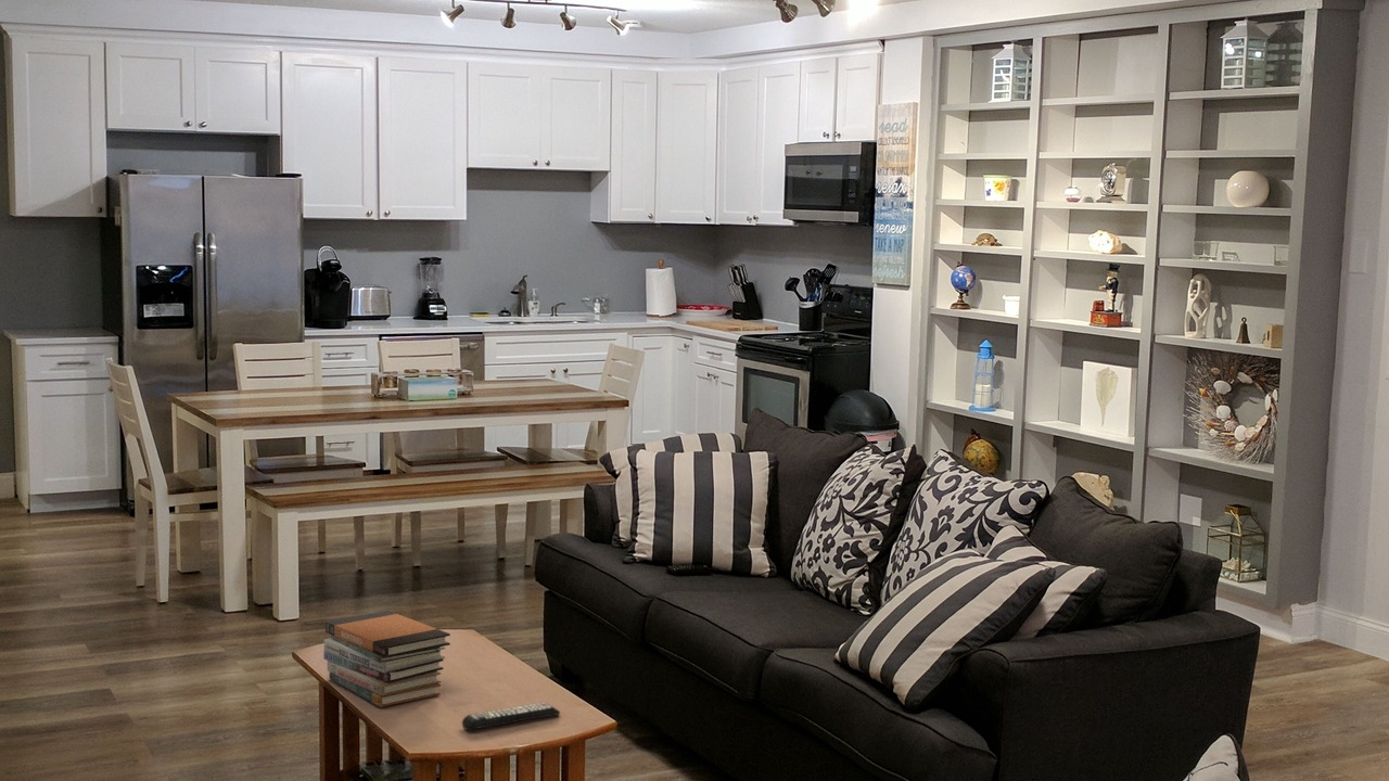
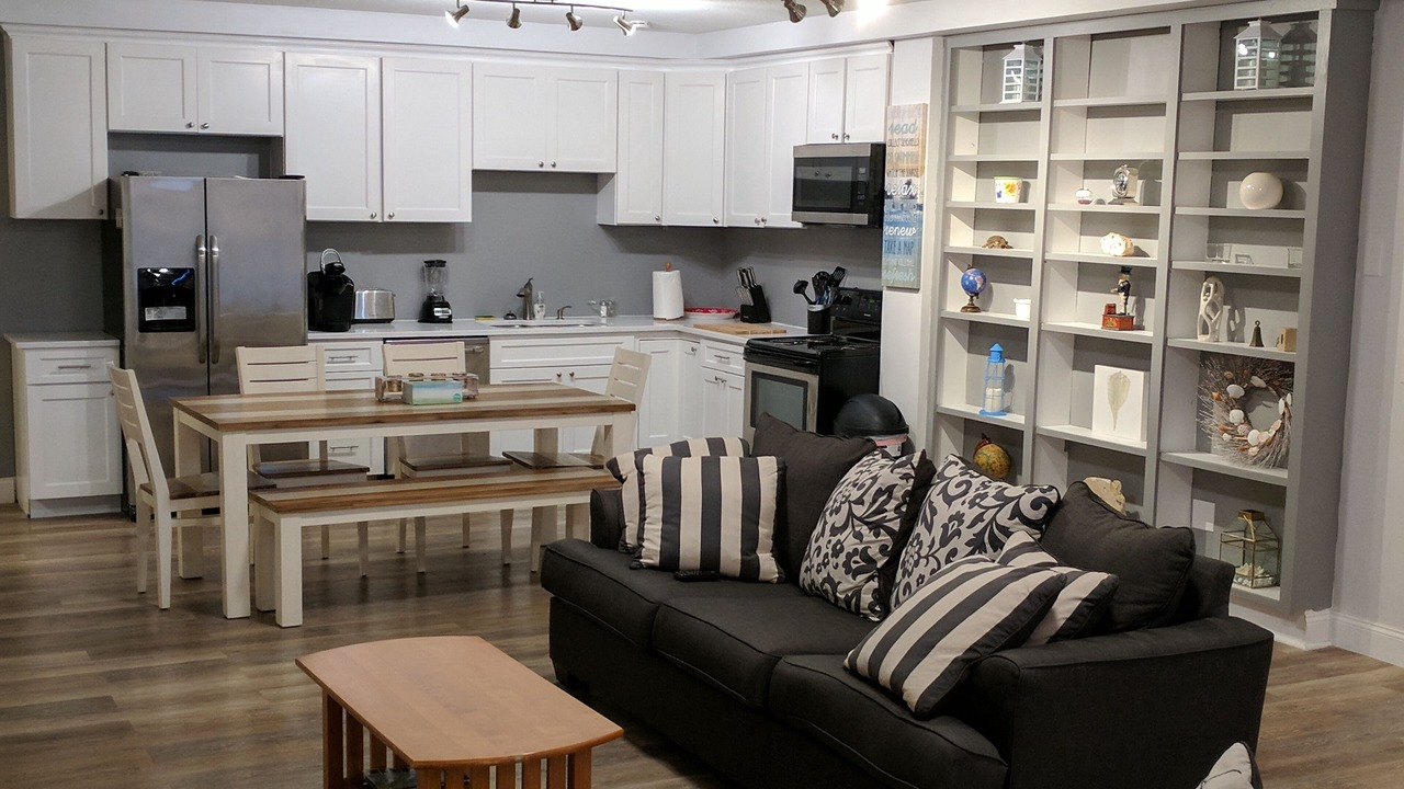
- remote control [461,701,561,731]
- book stack [322,610,451,708]
